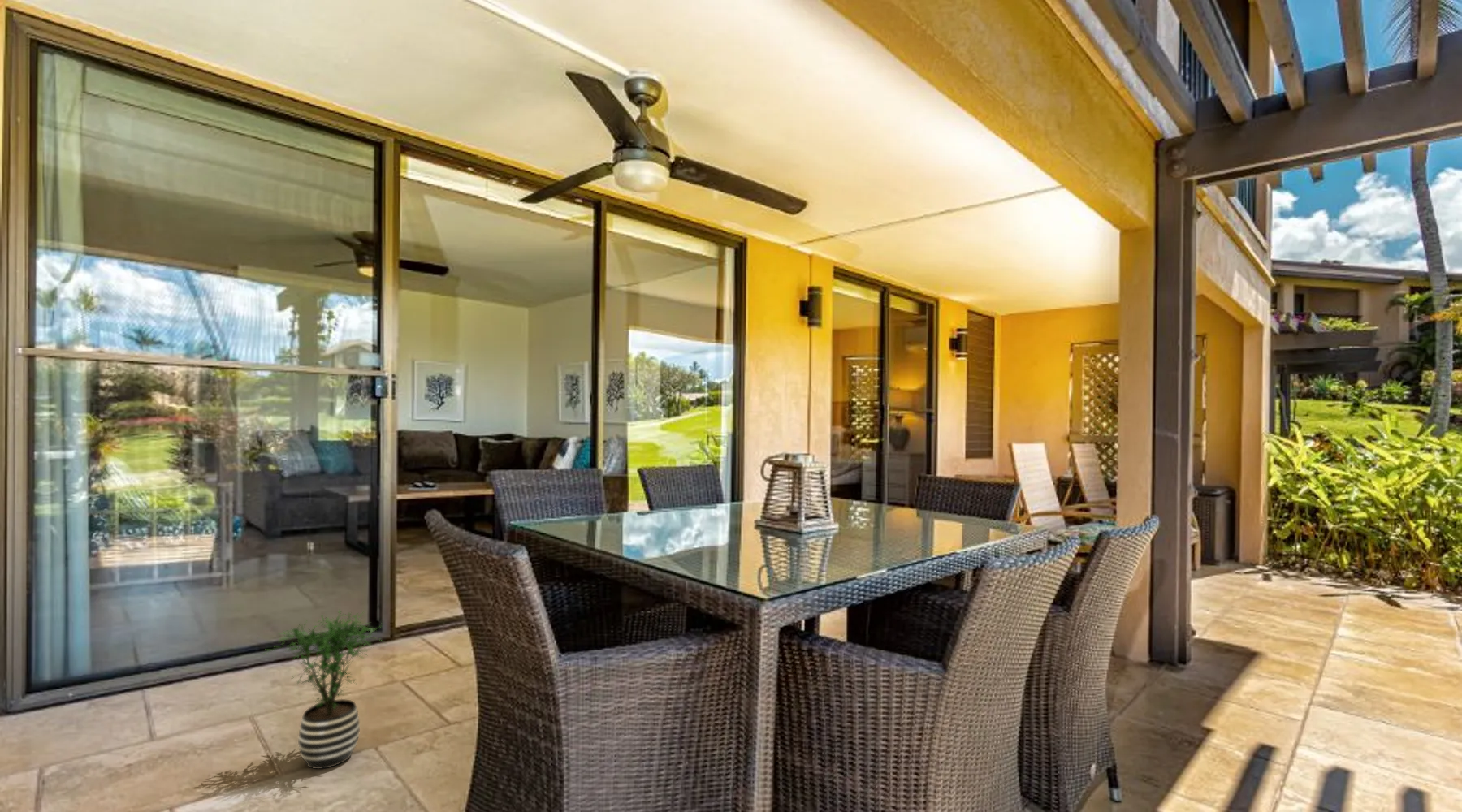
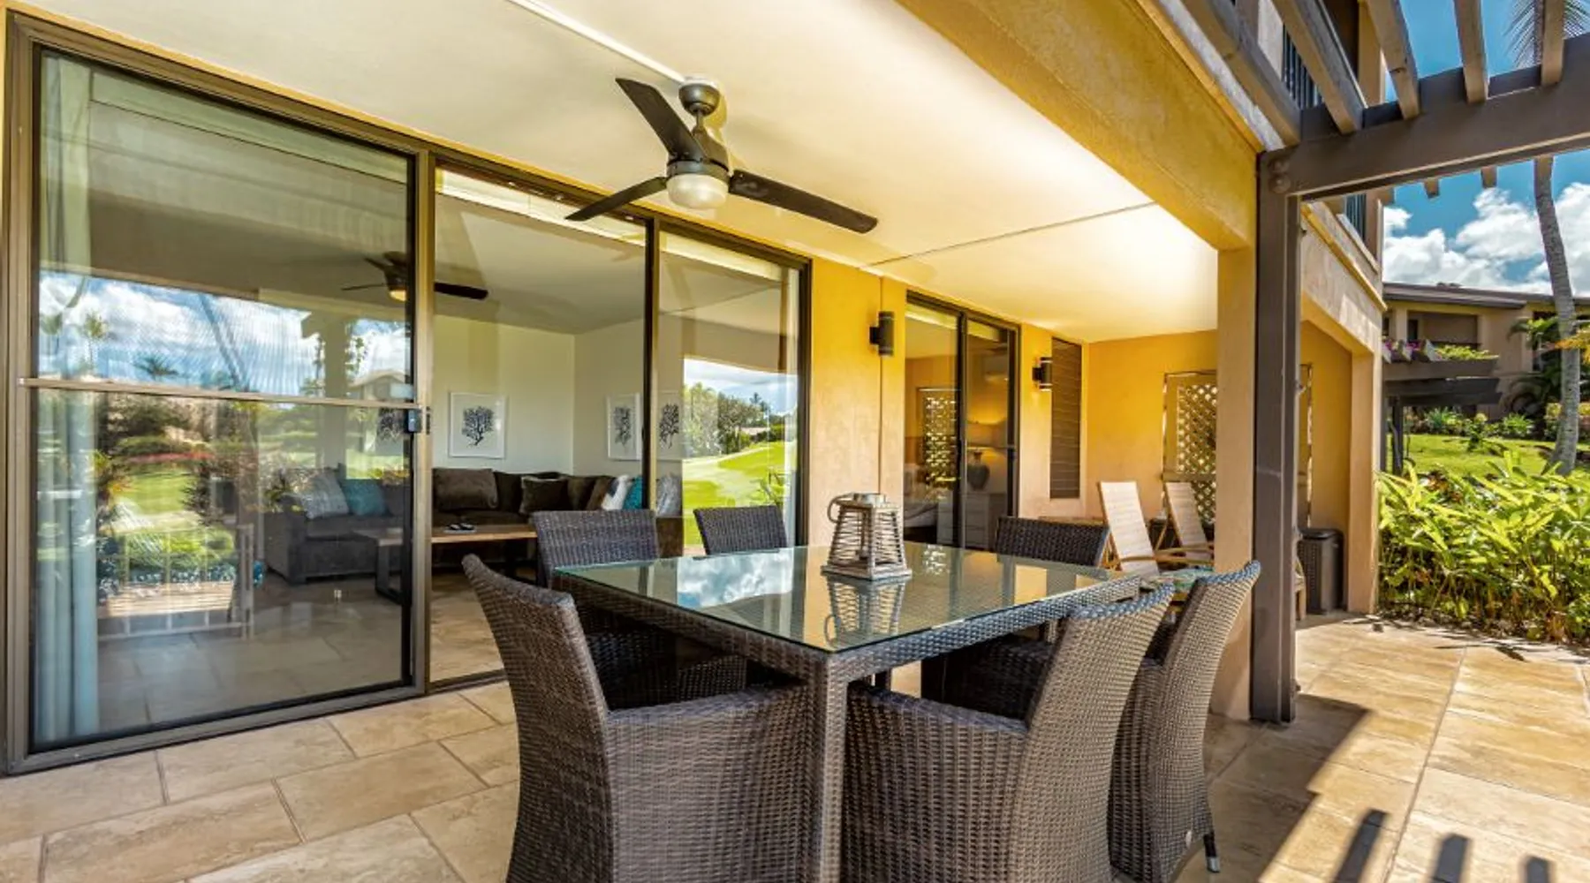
- potted plant [262,609,385,770]
